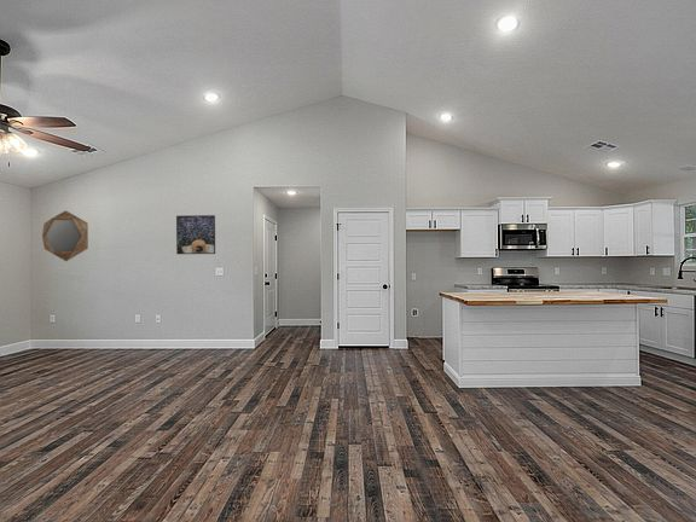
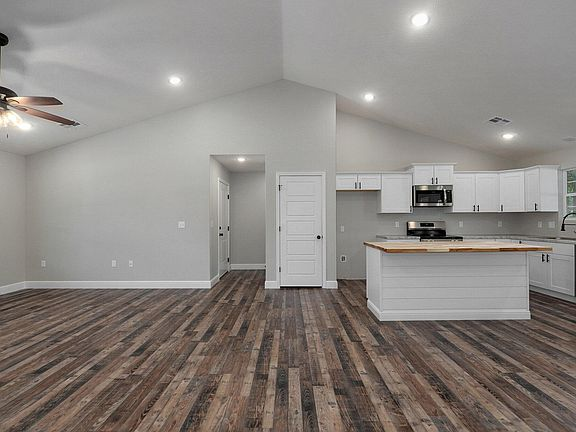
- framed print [175,214,216,255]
- home mirror [41,209,89,262]
